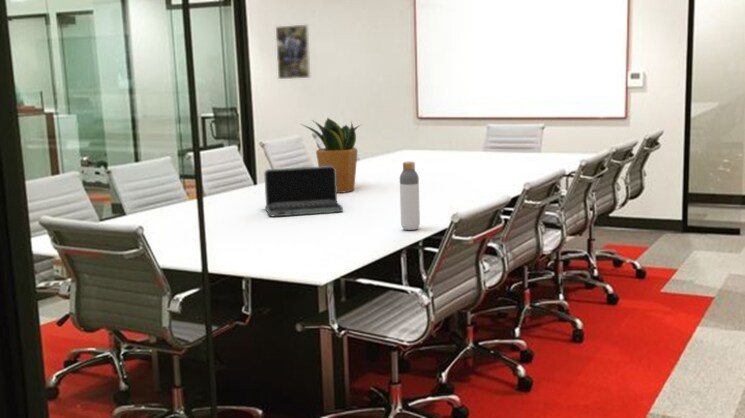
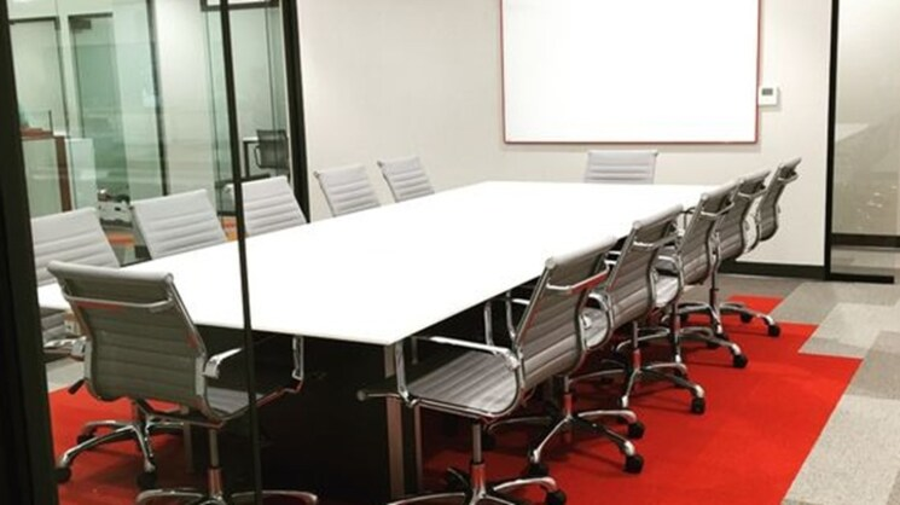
- laptop [260,166,344,217]
- potted plant [300,116,362,194]
- bottle [399,160,421,231]
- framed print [275,24,311,80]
